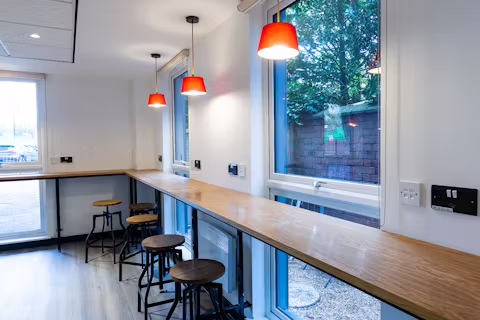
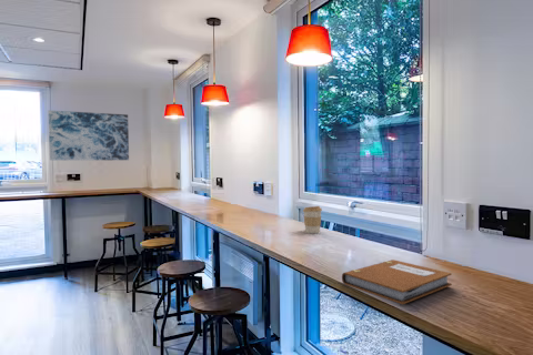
+ wall art [48,109,130,161]
+ coffee cup [302,205,323,234]
+ notebook [341,258,453,305]
